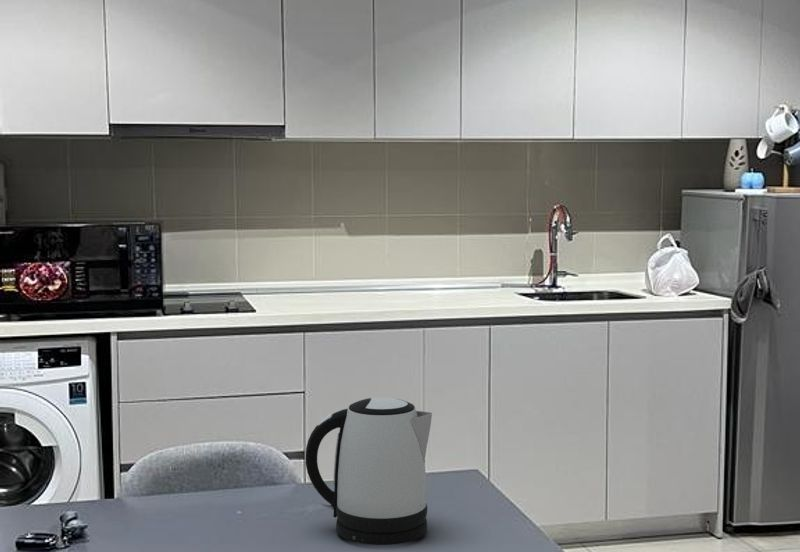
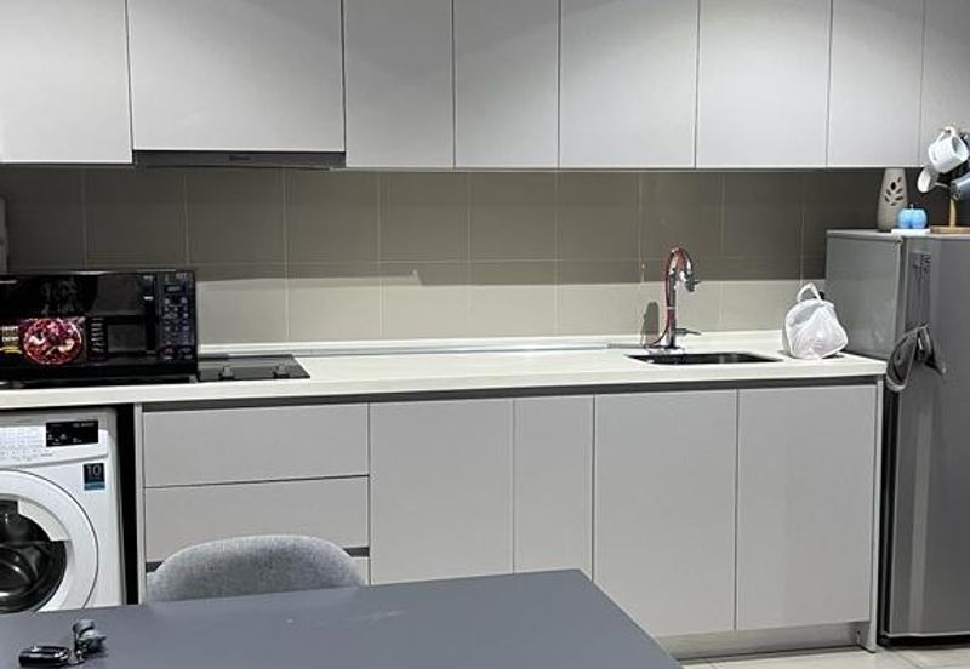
- kettle [304,397,433,546]
